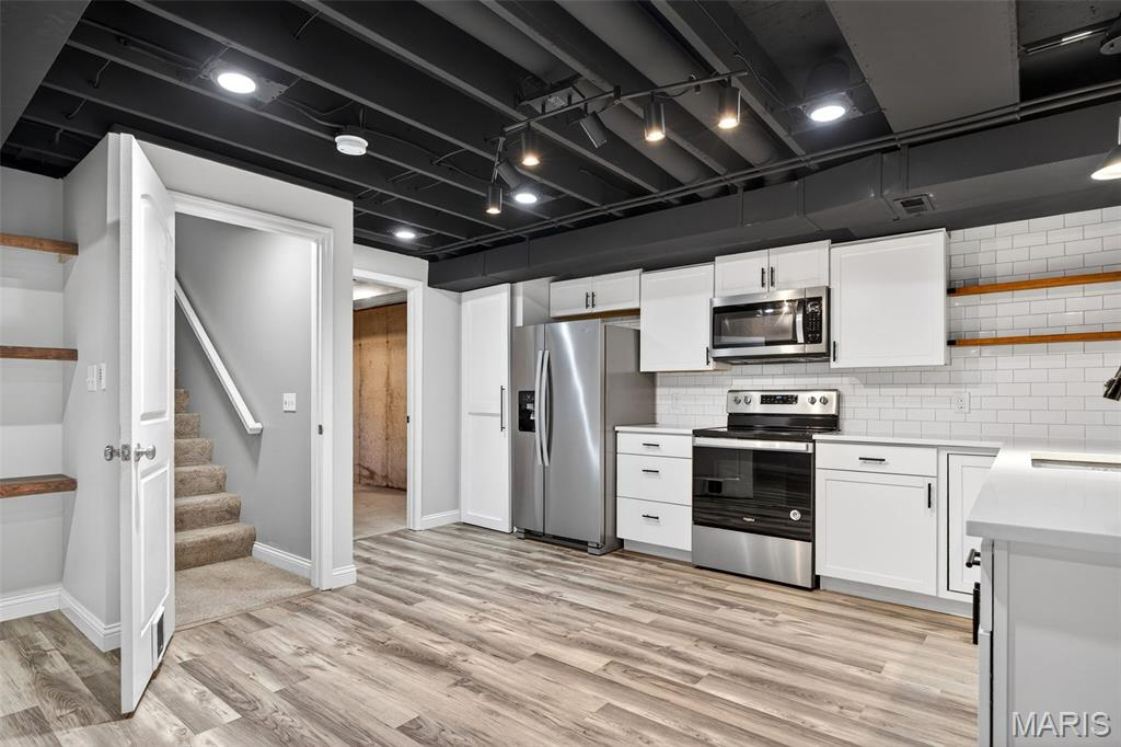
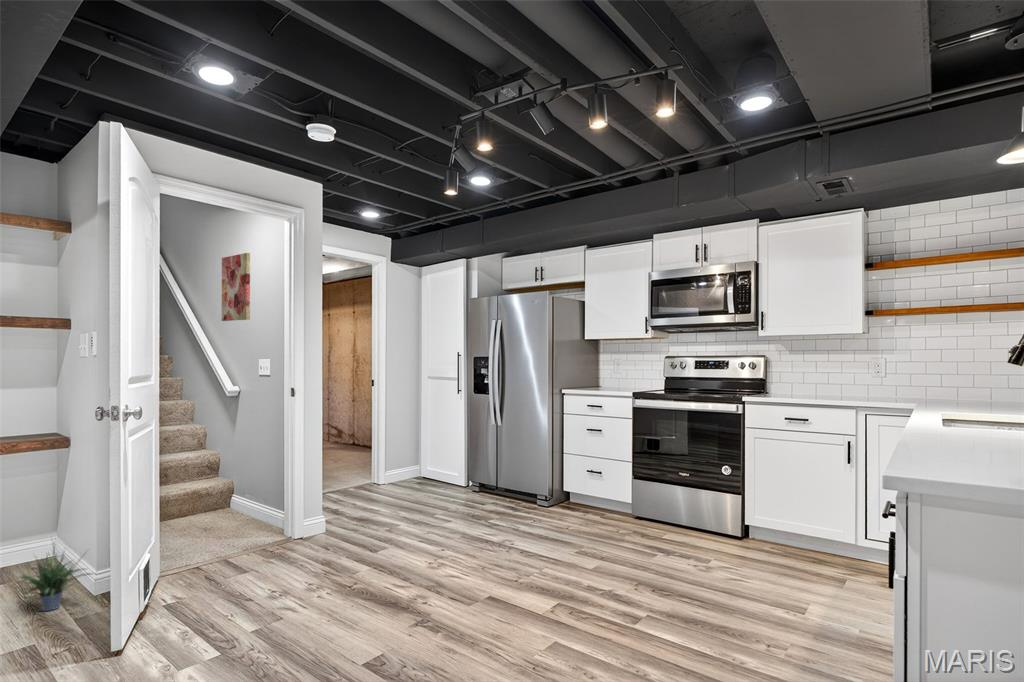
+ potted plant [15,535,96,612]
+ wall art [221,252,251,322]
